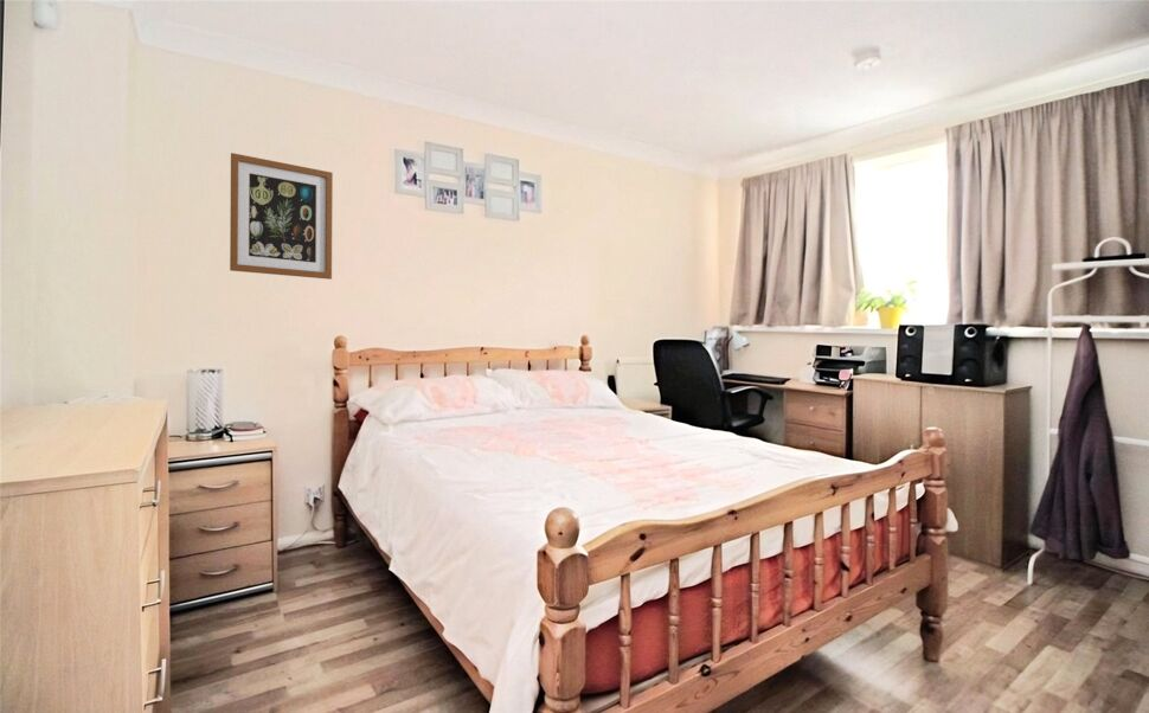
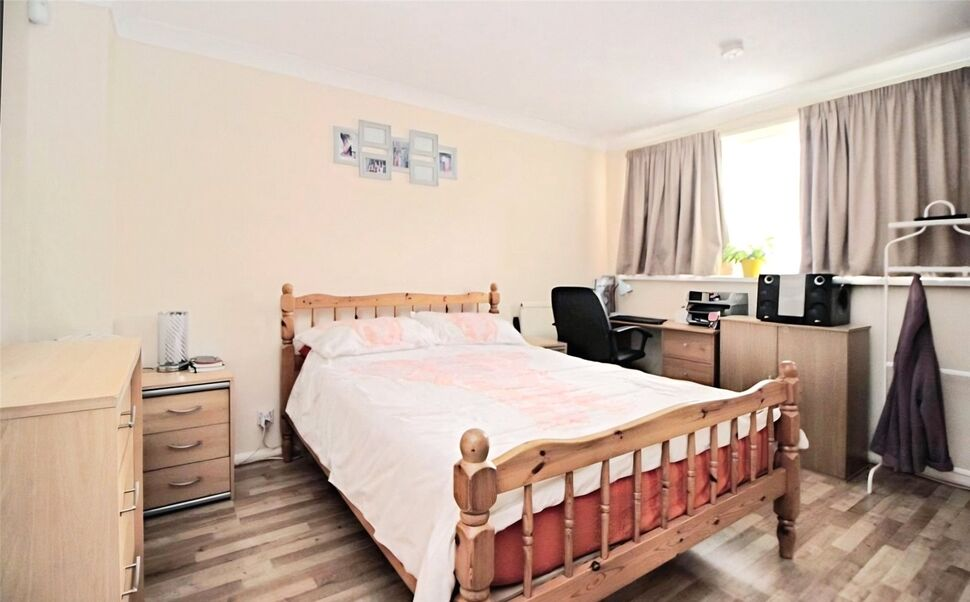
- wall art [229,152,334,281]
